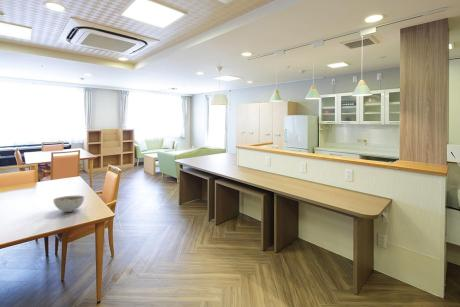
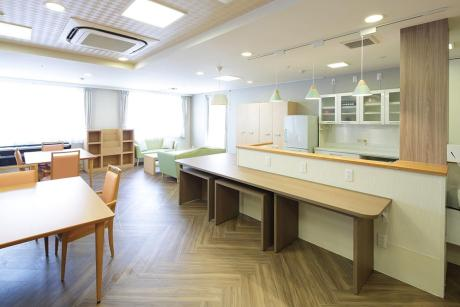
- bowl [52,195,85,213]
